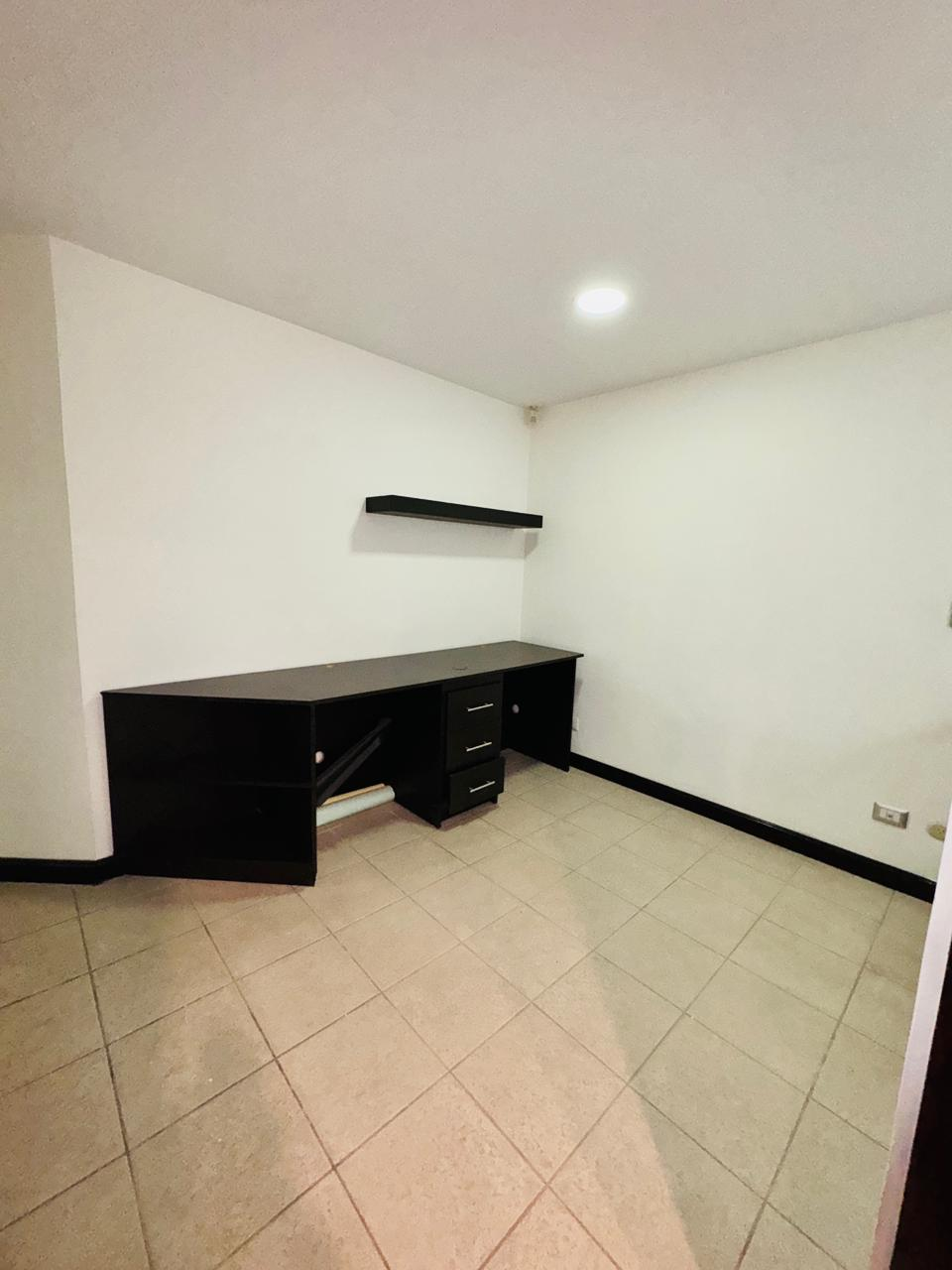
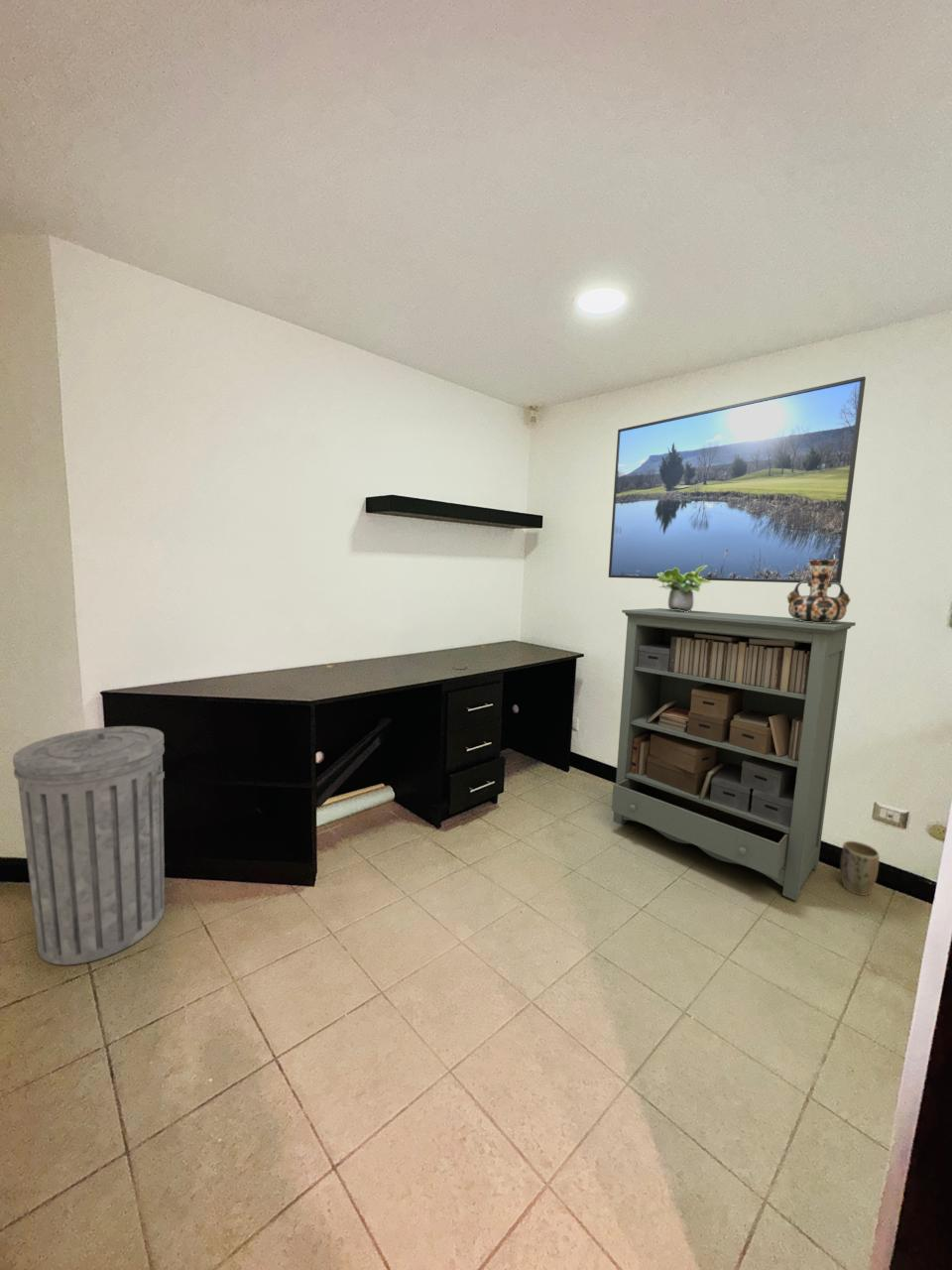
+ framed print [608,375,867,584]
+ potted plant [652,566,712,612]
+ plant pot [840,840,881,897]
+ trash can [12,725,166,966]
+ bookshelf [611,607,857,902]
+ decorative vase [786,559,852,623]
